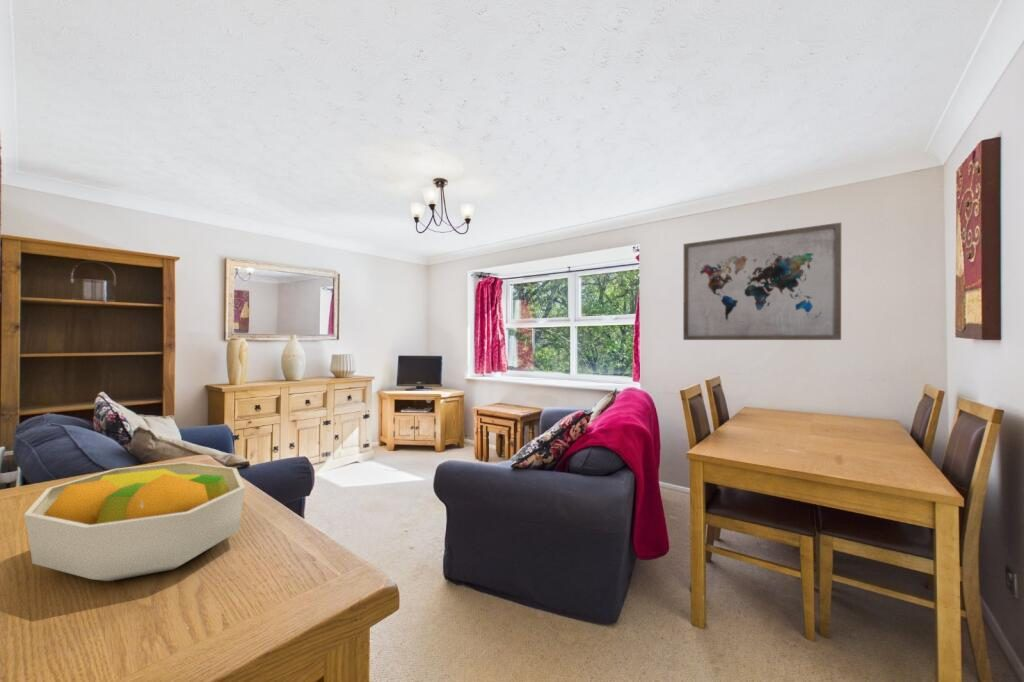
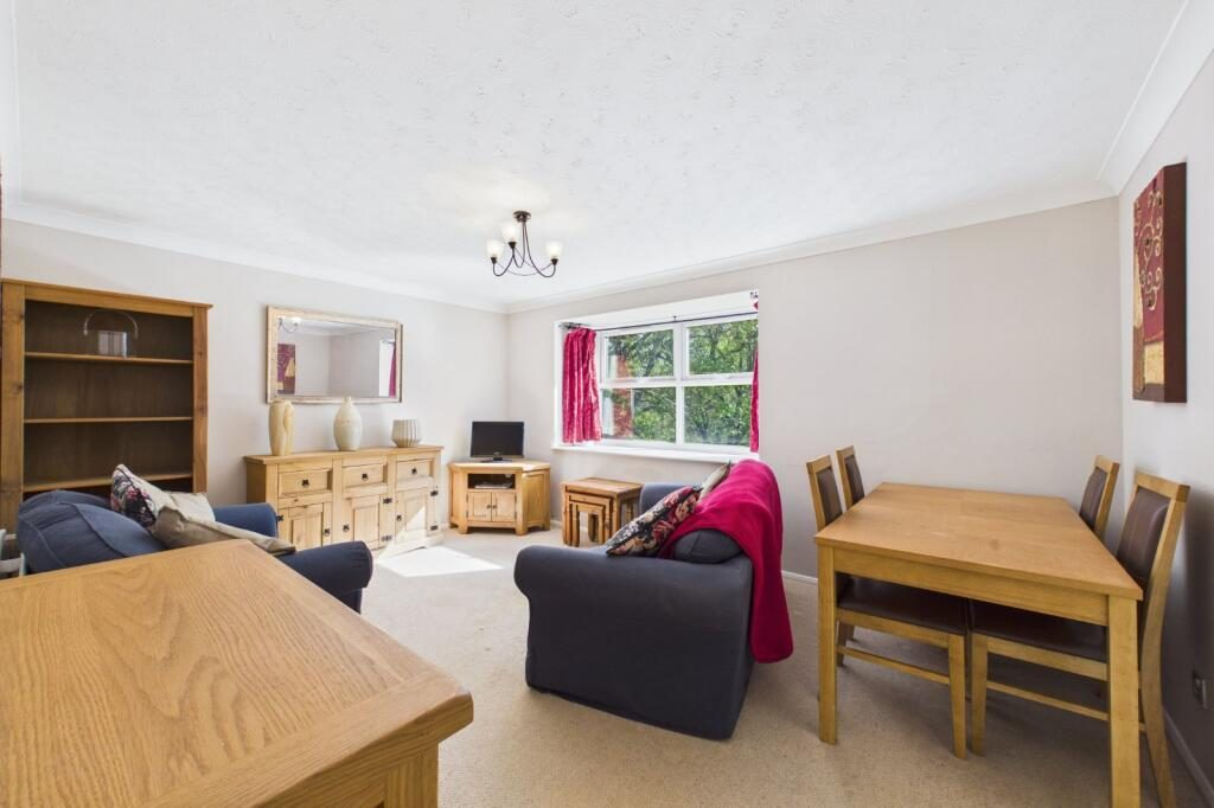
- wall art [682,222,842,341]
- fruit bowl [23,461,246,582]
